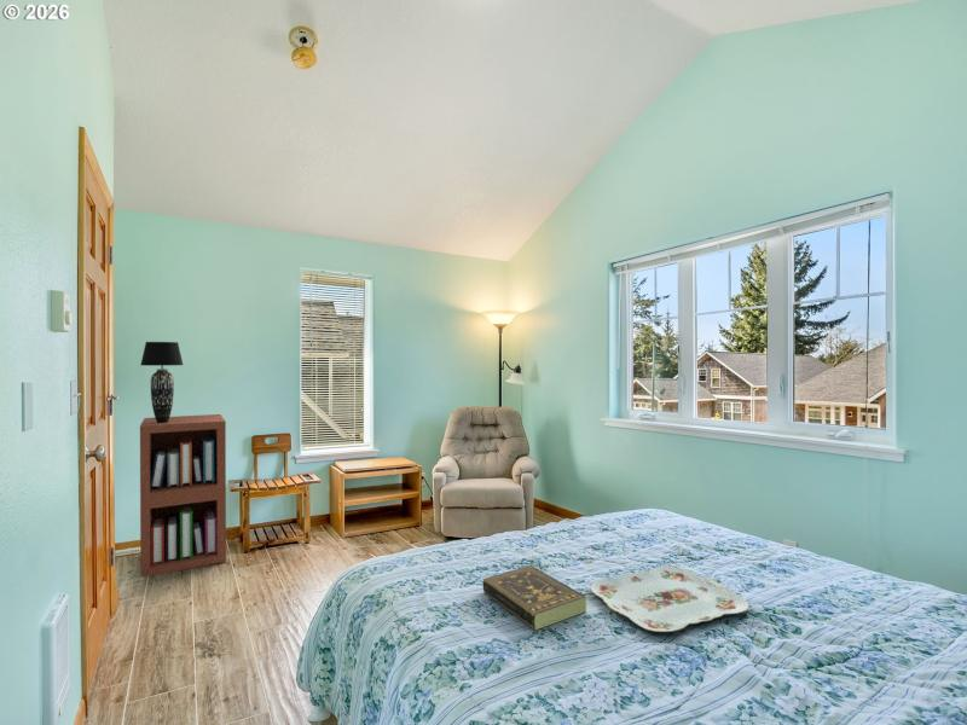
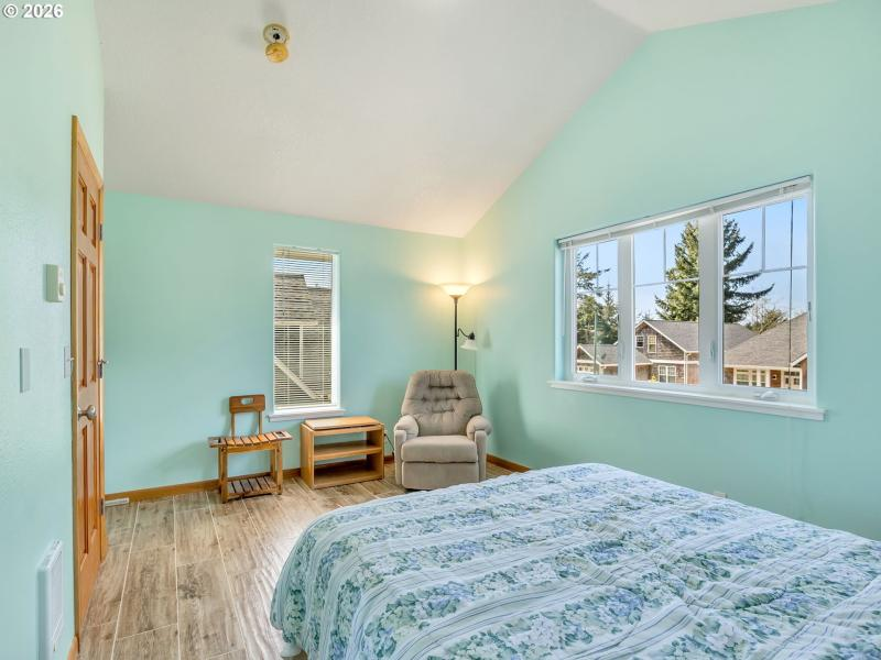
- bookshelf [139,413,227,578]
- book [482,564,587,631]
- serving tray [590,566,749,633]
- table lamp [139,341,184,423]
